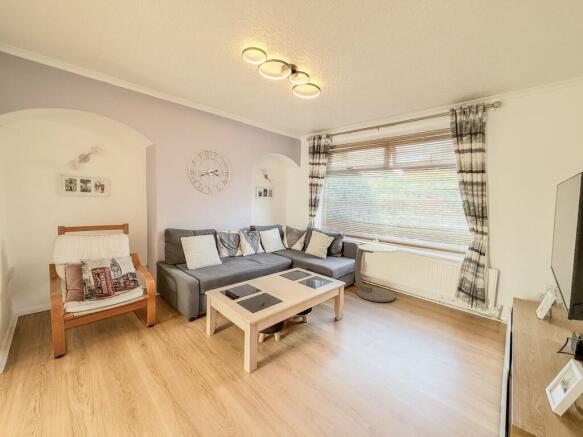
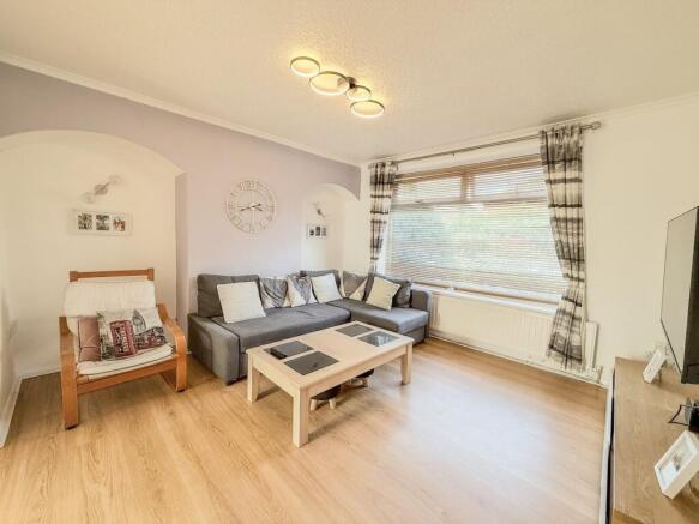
- side table [353,244,399,303]
